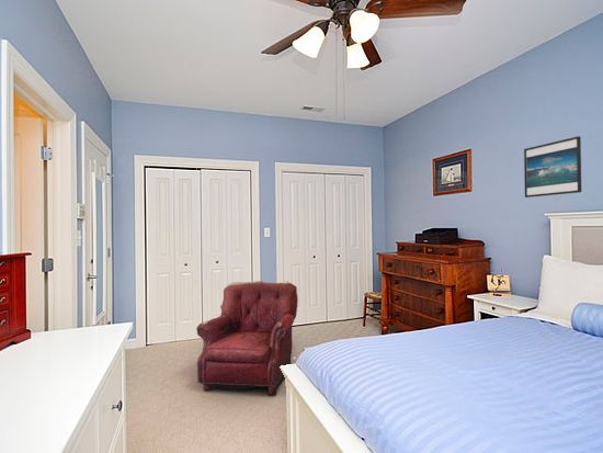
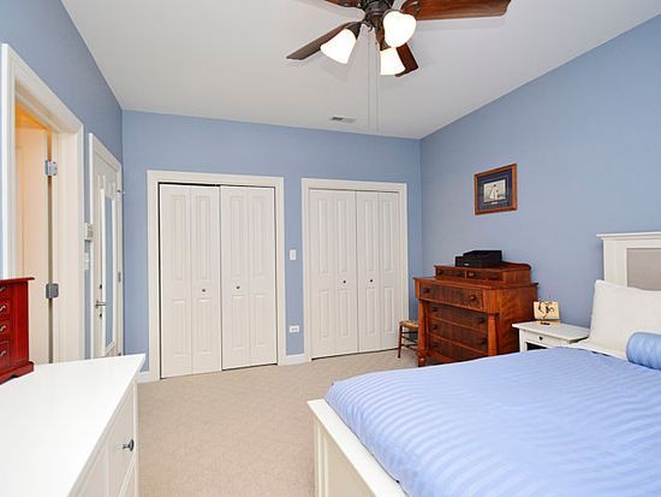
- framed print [523,135,582,199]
- armchair [195,280,299,396]
